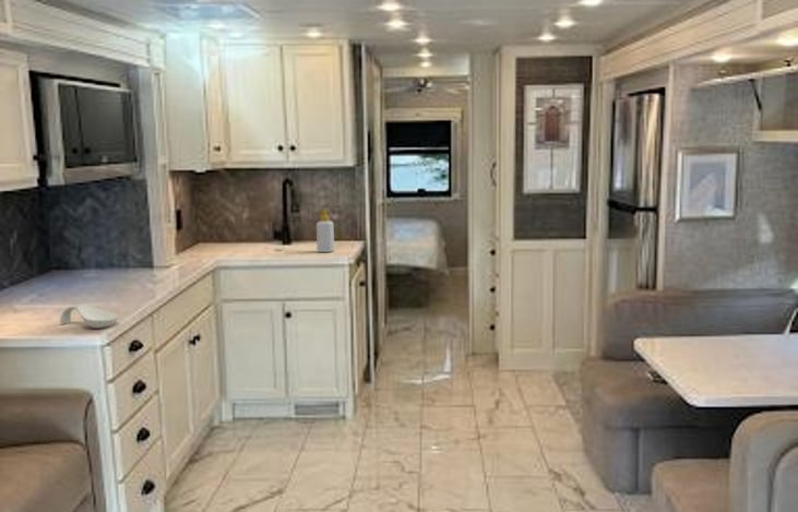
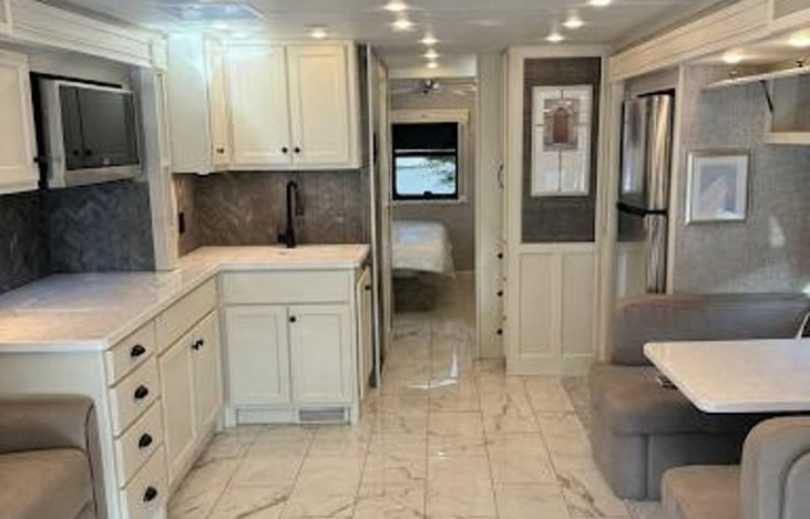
- soap bottle [315,207,335,253]
- spoon rest [59,303,120,330]
